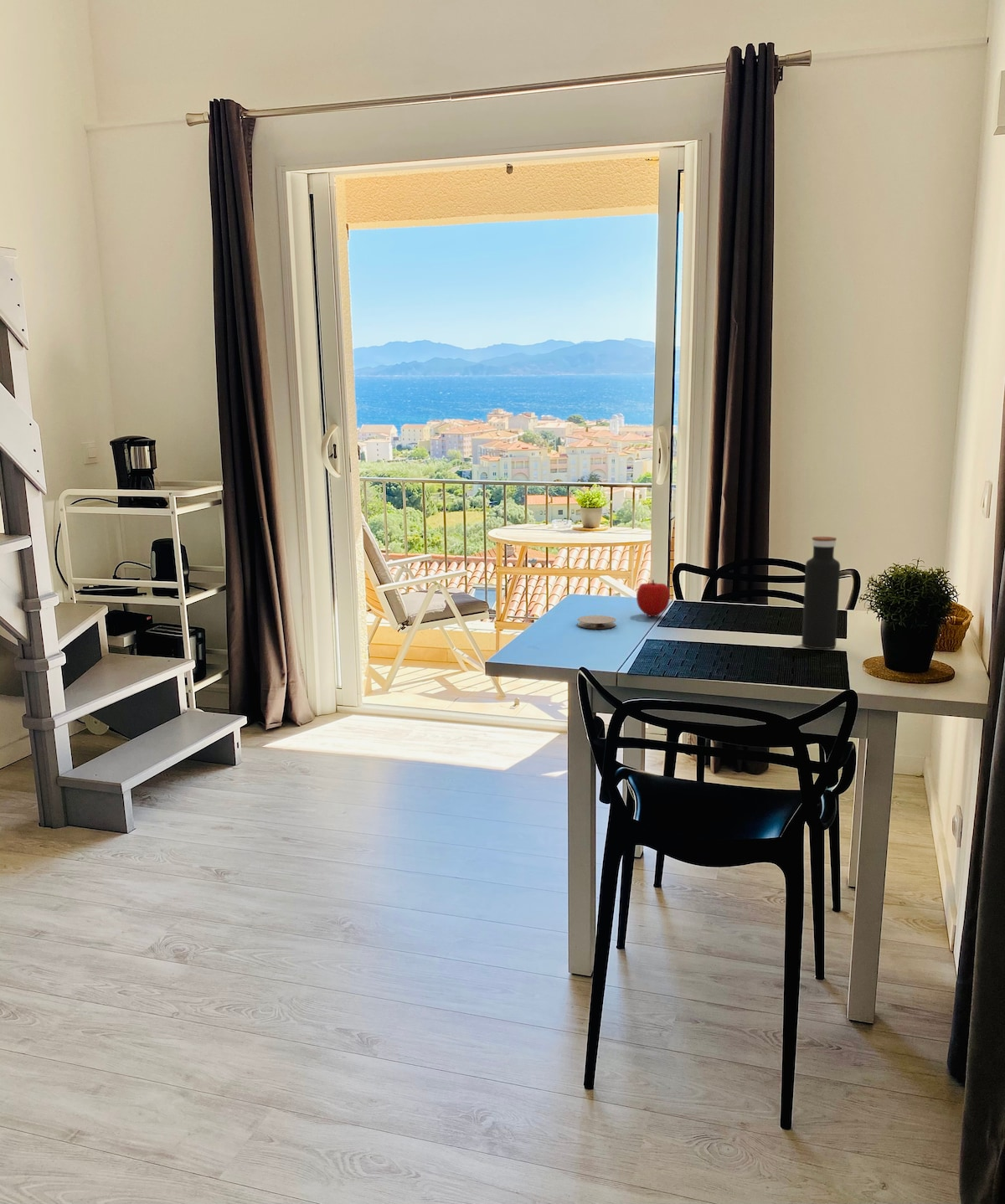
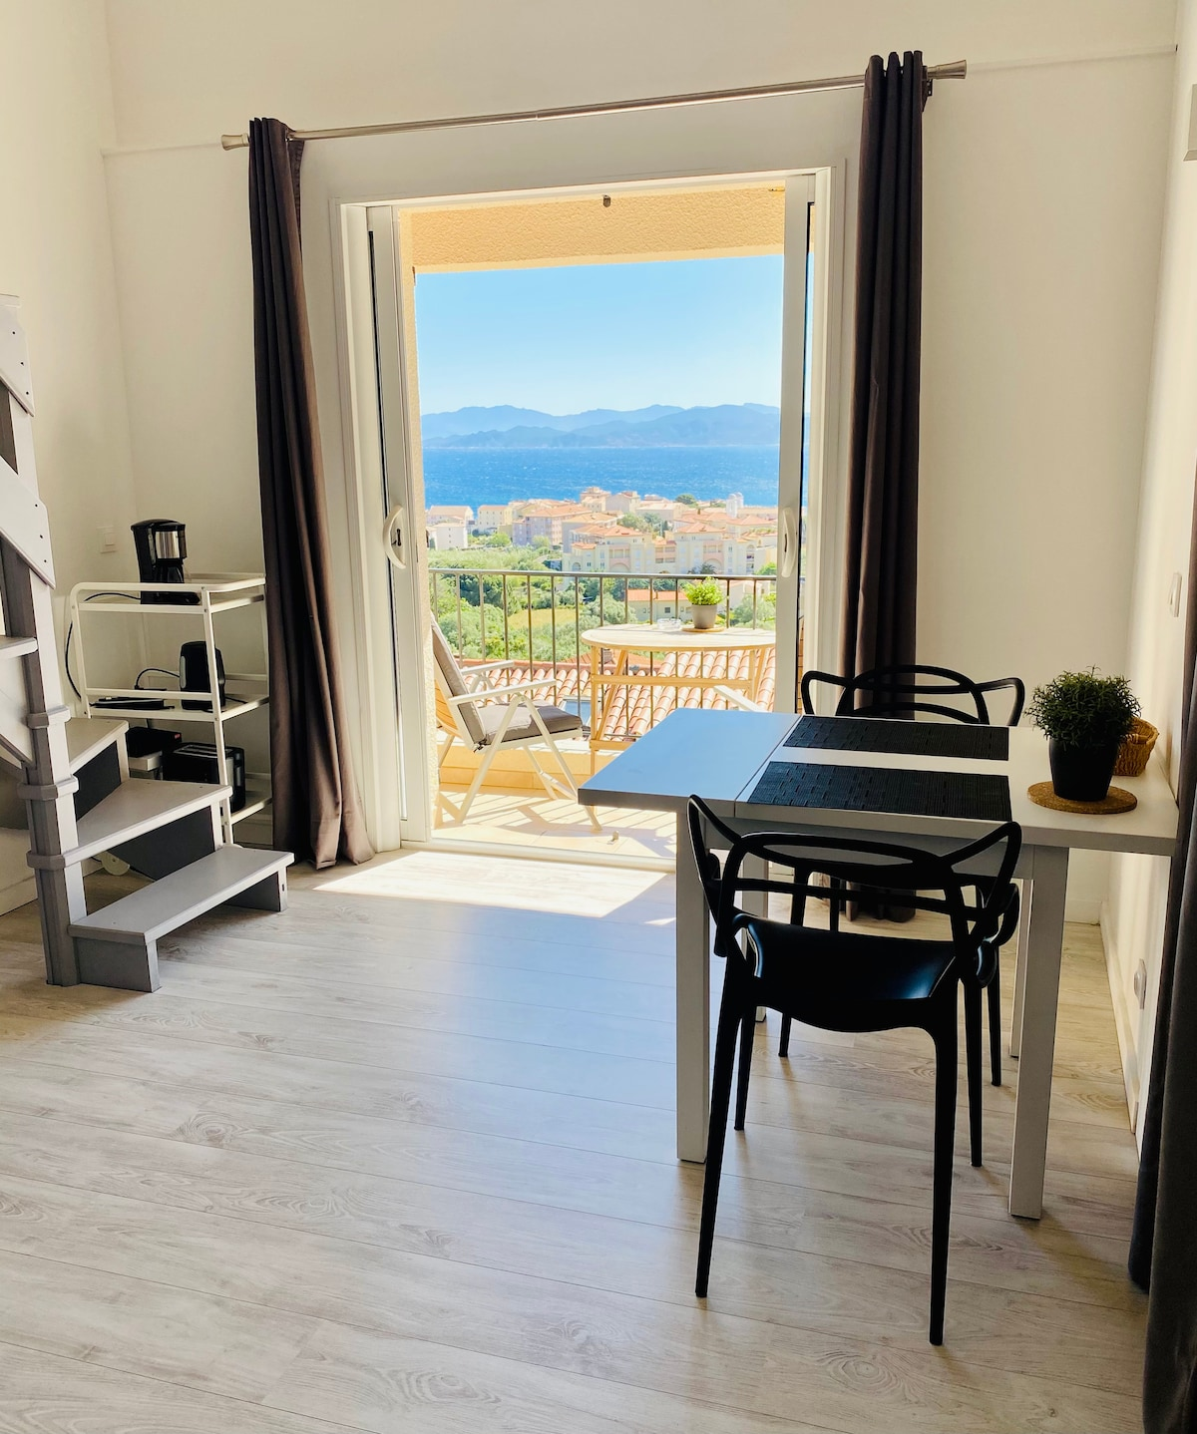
- fruit [636,579,671,617]
- water bottle [801,536,841,650]
- coaster [577,615,616,630]
